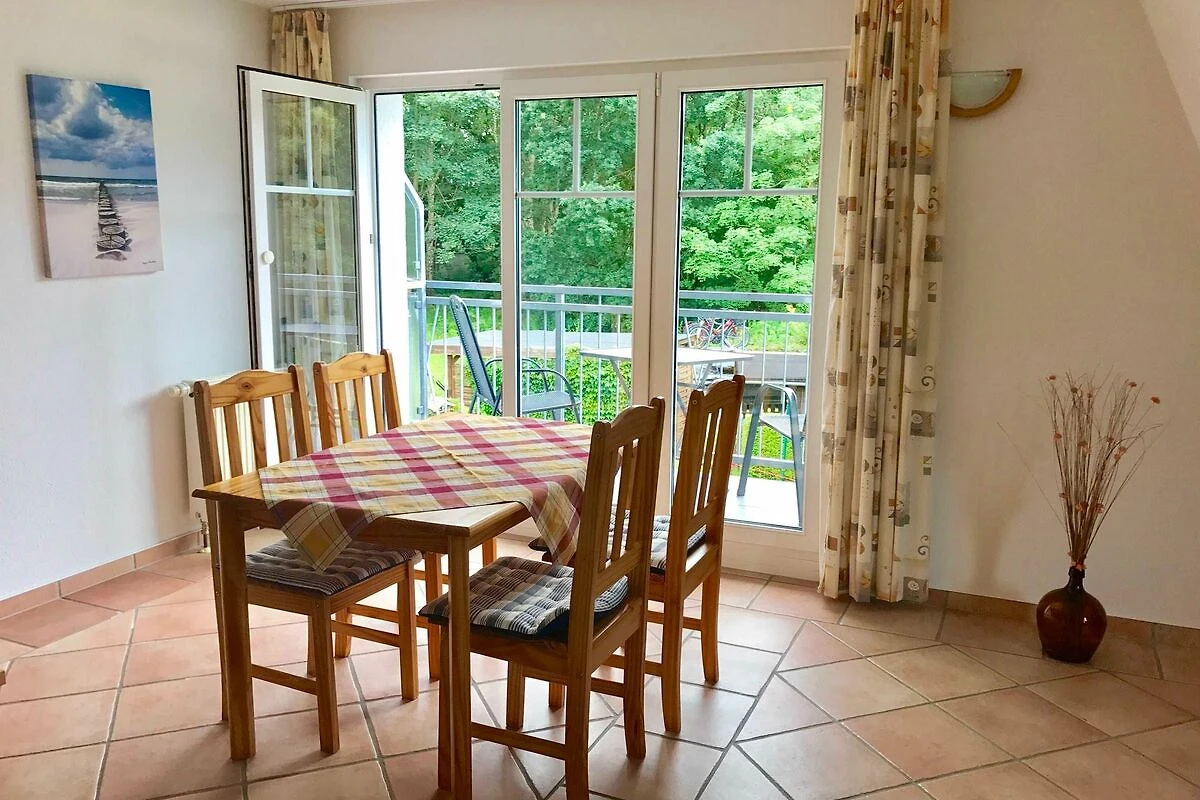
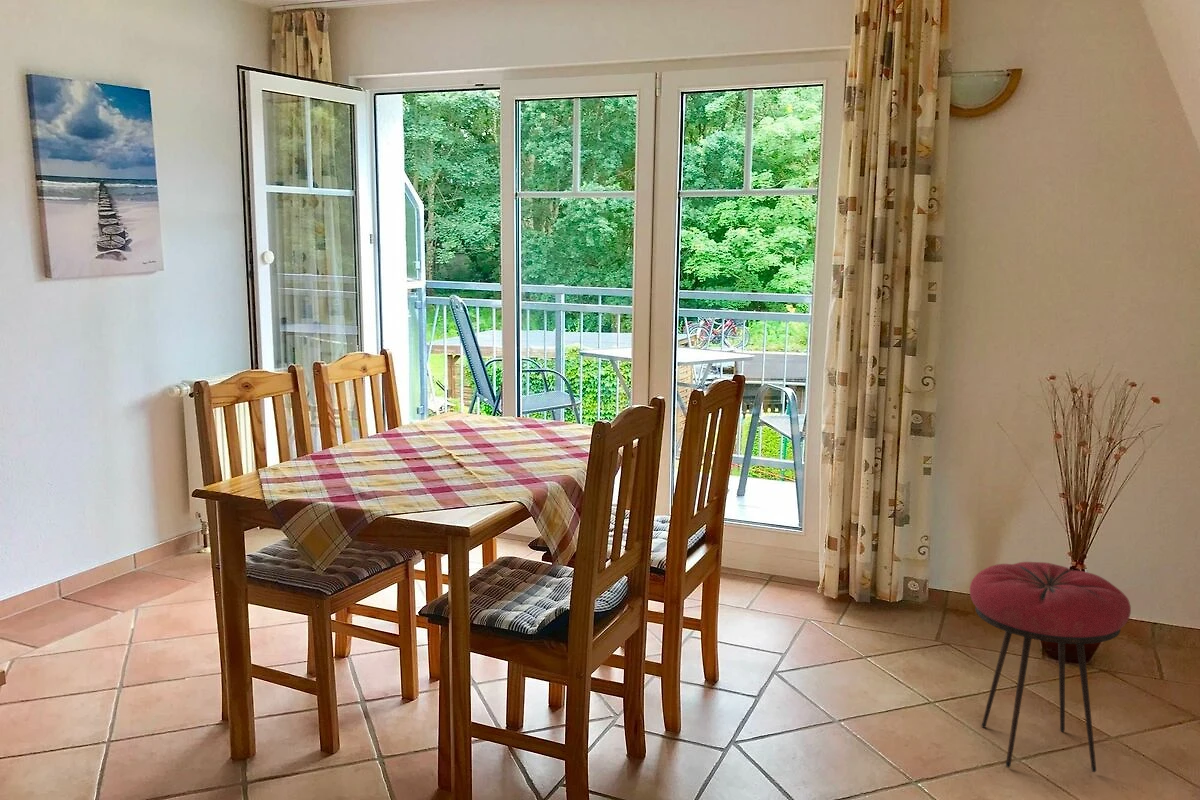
+ stool [969,561,1132,773]
